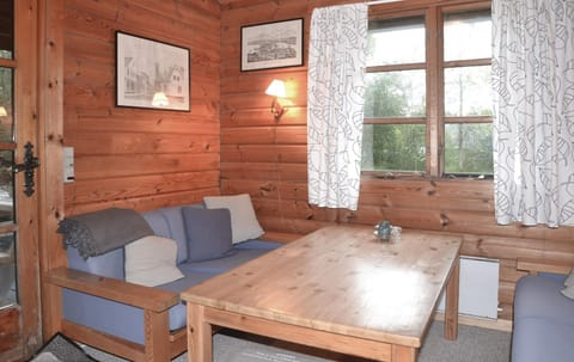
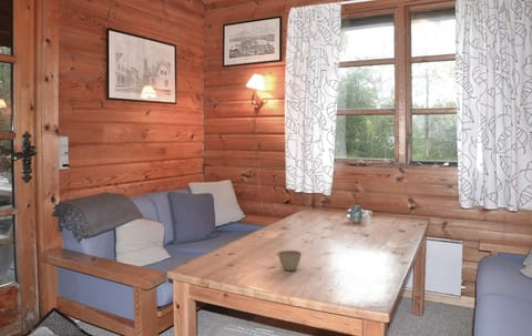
+ flower pot [277,250,303,272]
